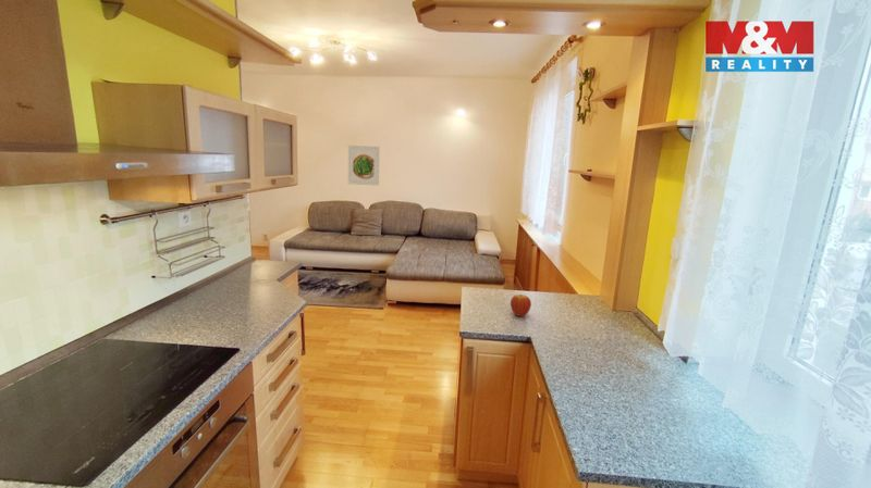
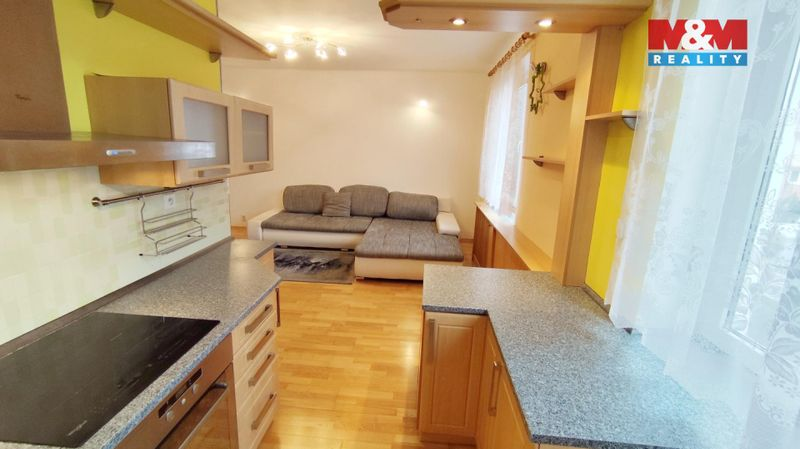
- fruit [510,292,532,317]
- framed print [347,145,381,187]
